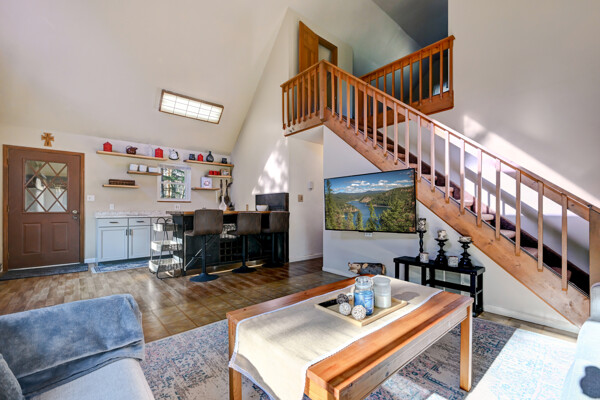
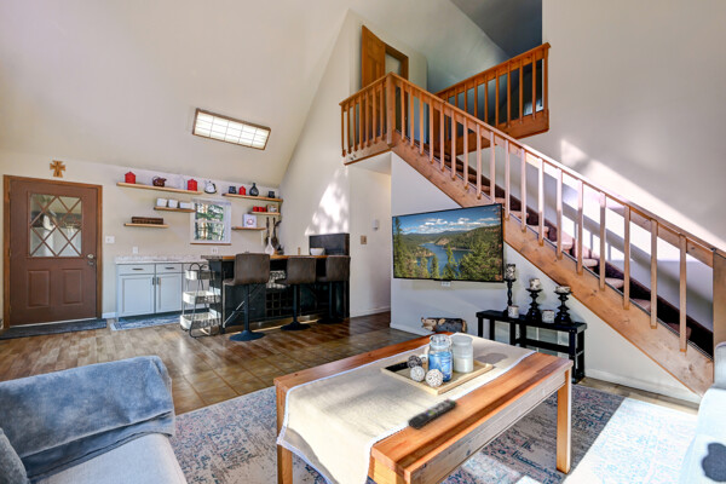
+ remote control [407,397,459,431]
